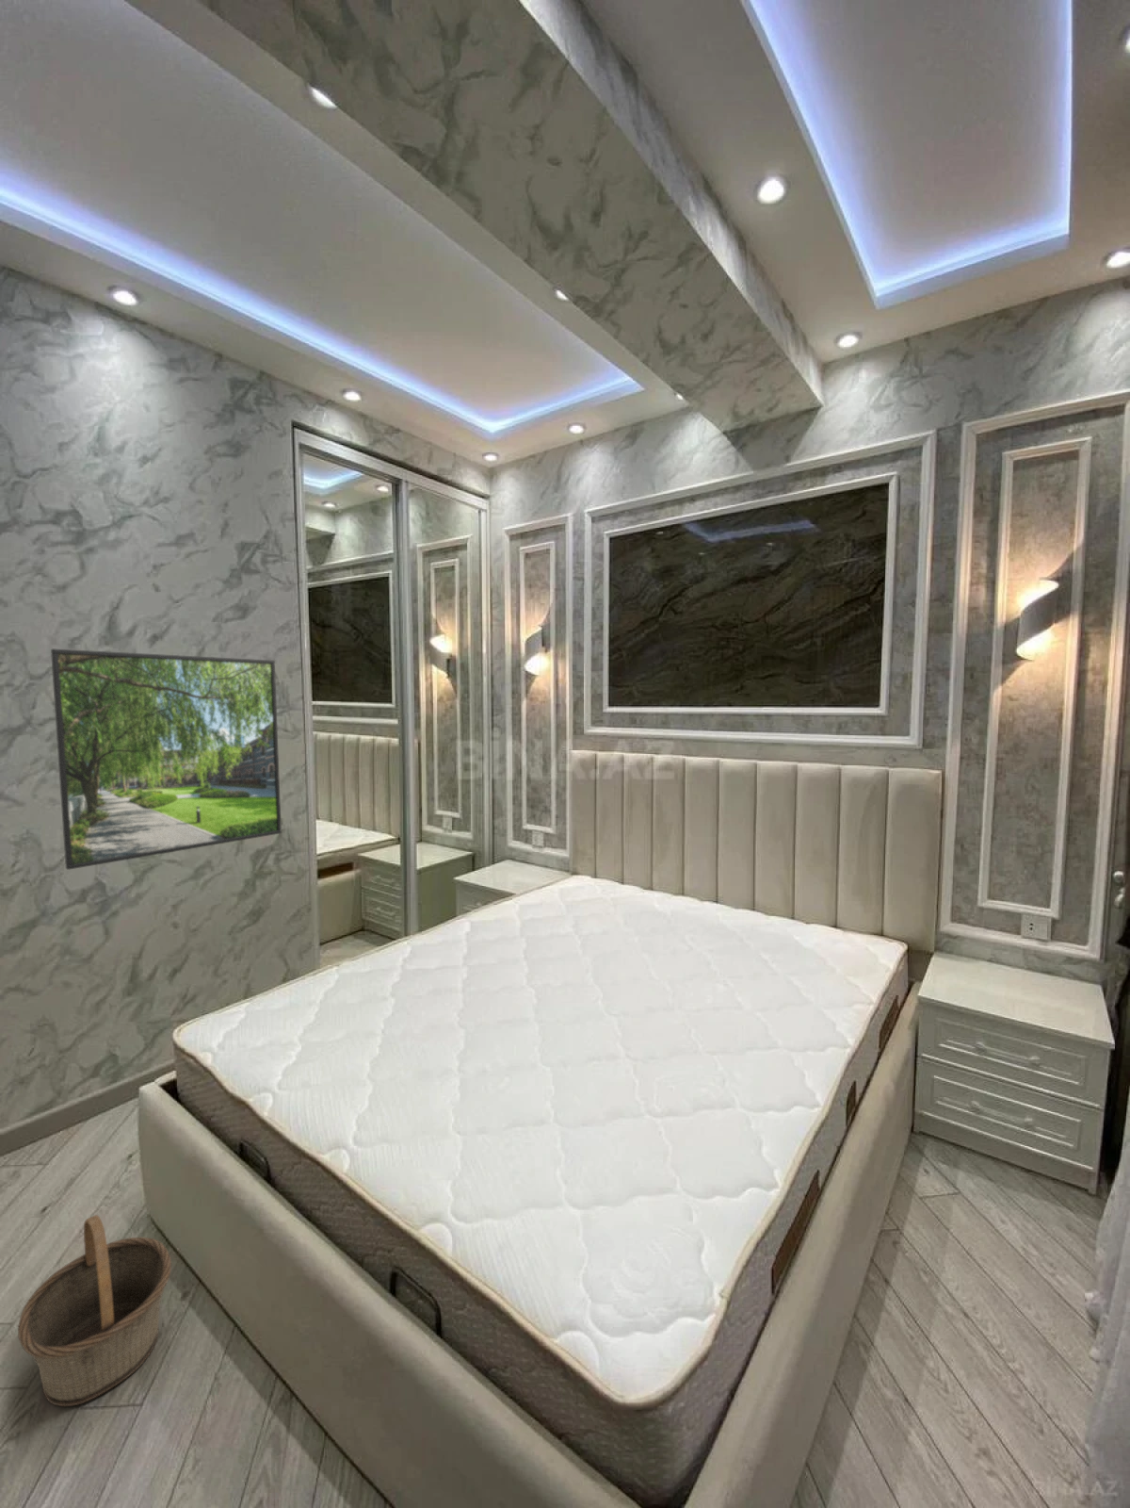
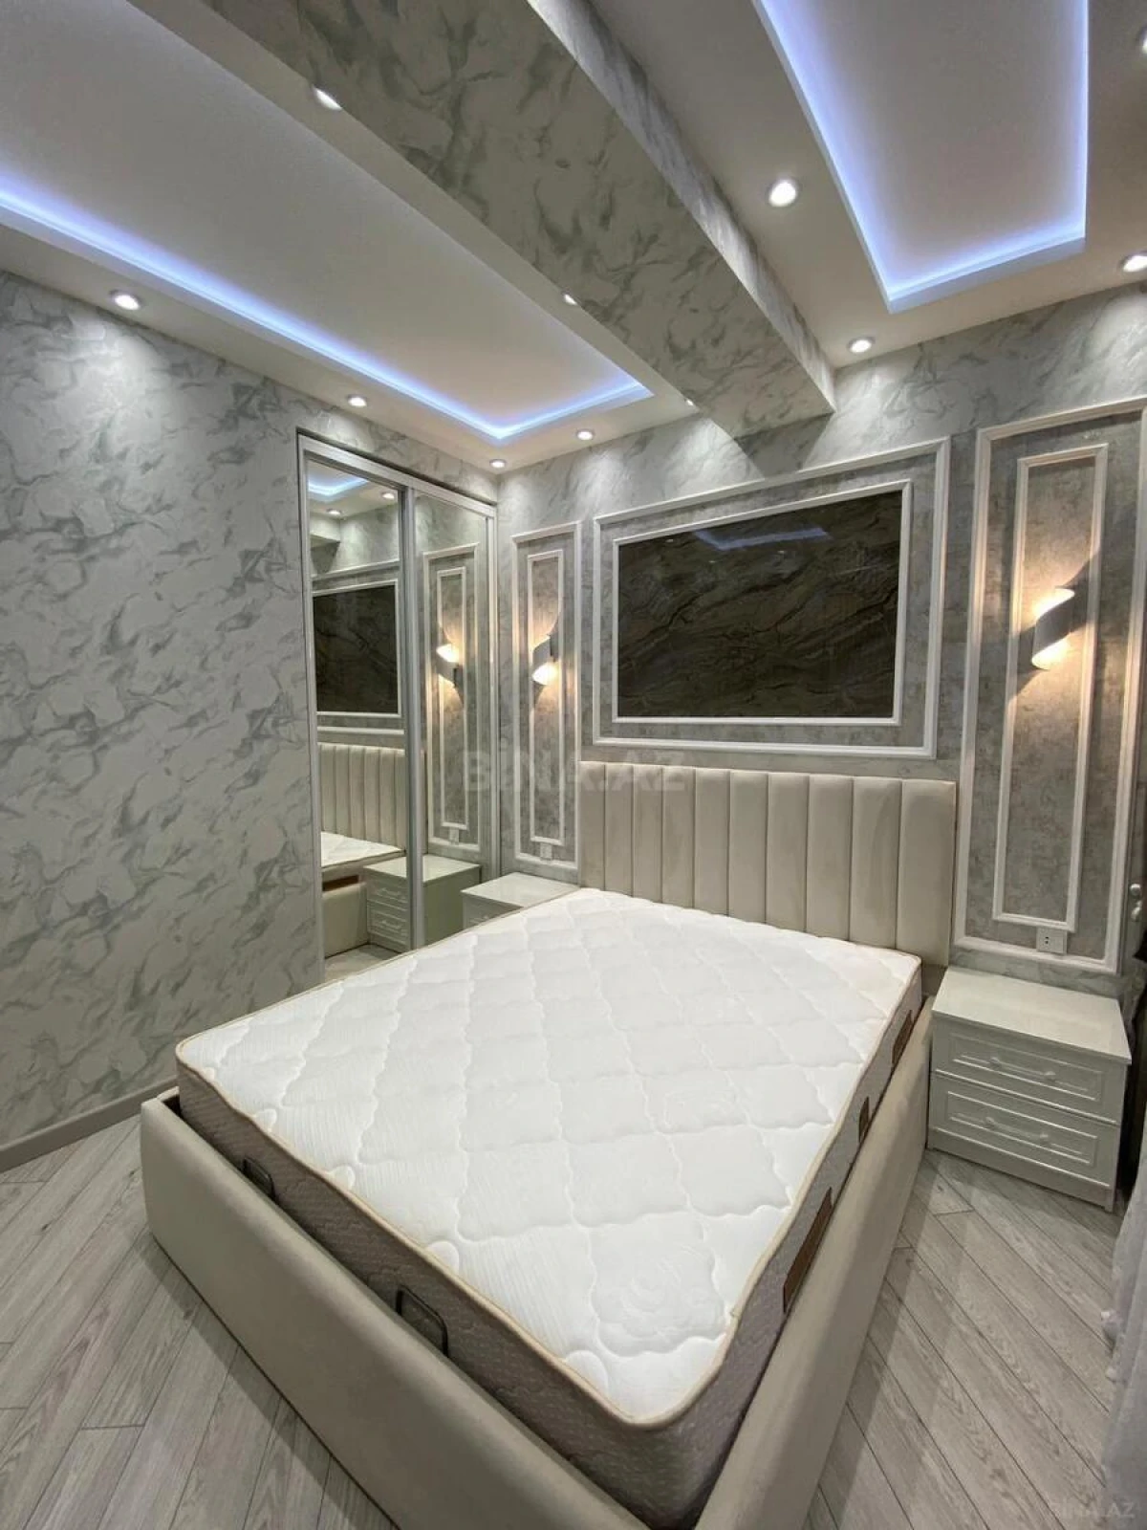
- basket [17,1214,172,1407]
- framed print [50,648,282,870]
